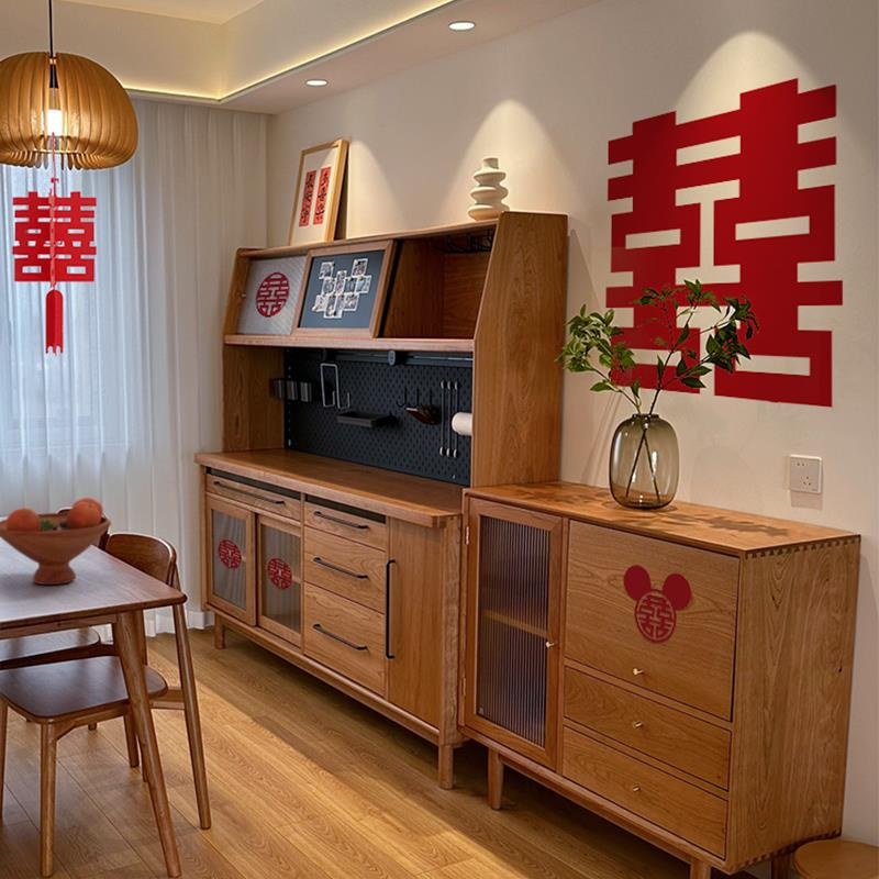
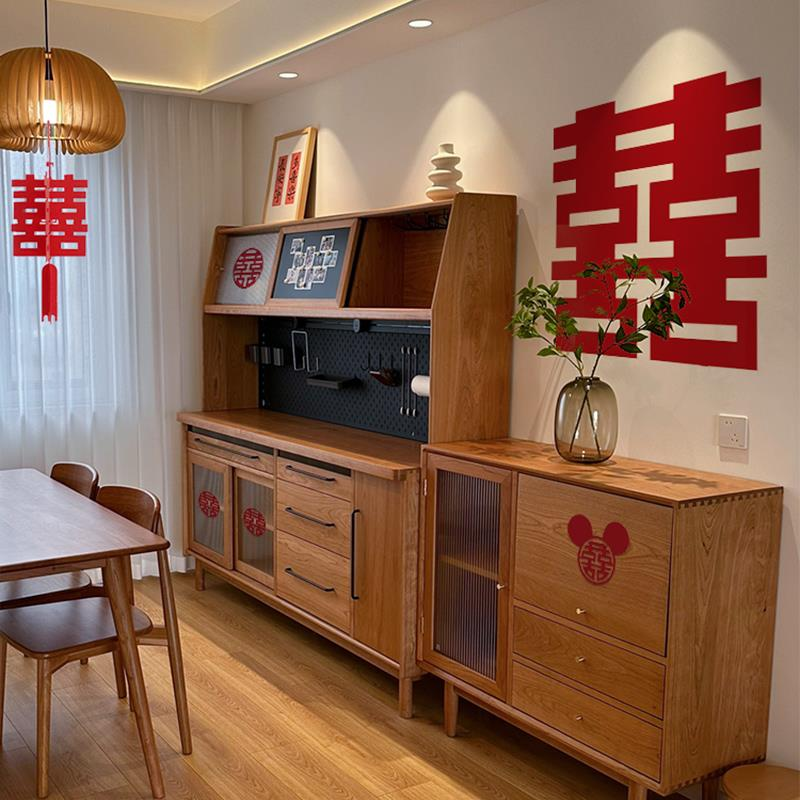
- fruit bowl [0,497,112,586]
